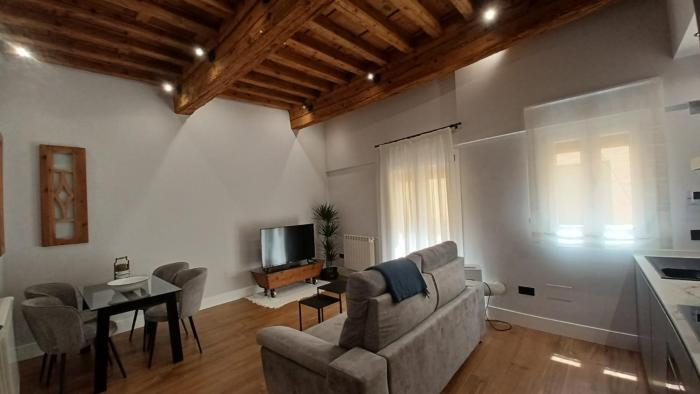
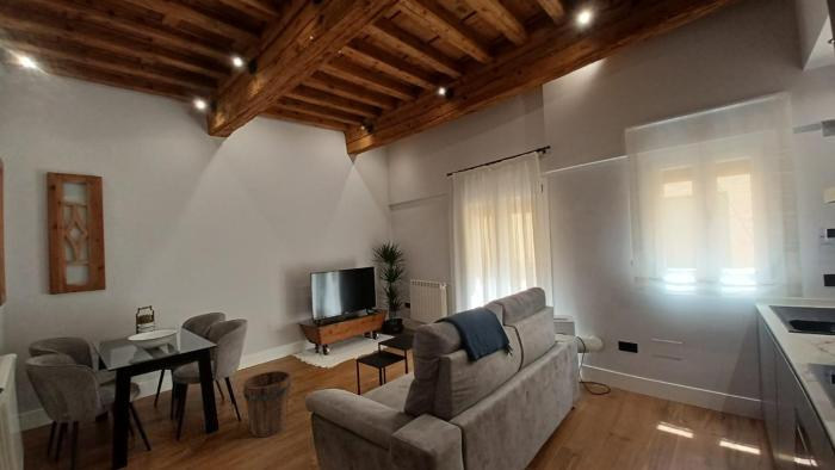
+ bucket [242,370,291,438]
